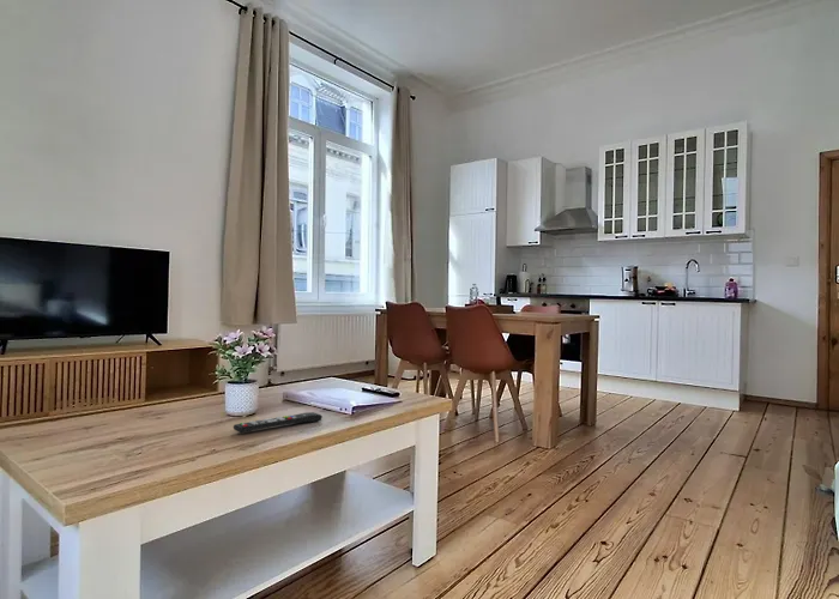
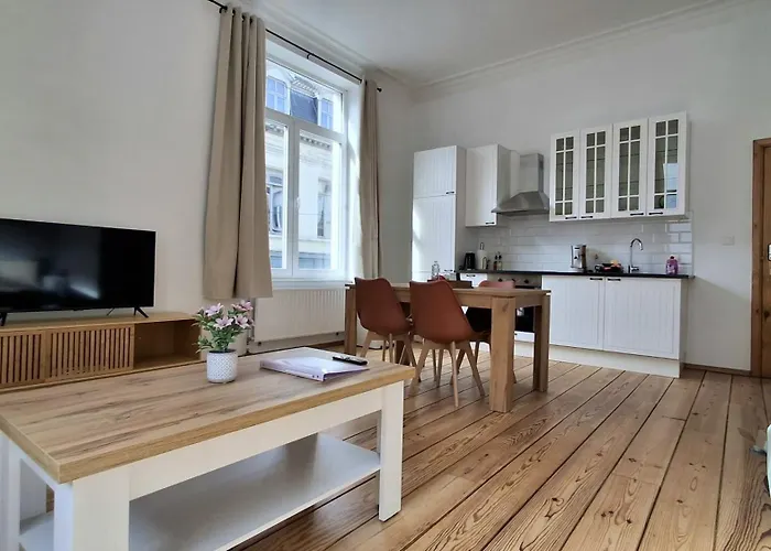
- remote control [233,411,324,434]
